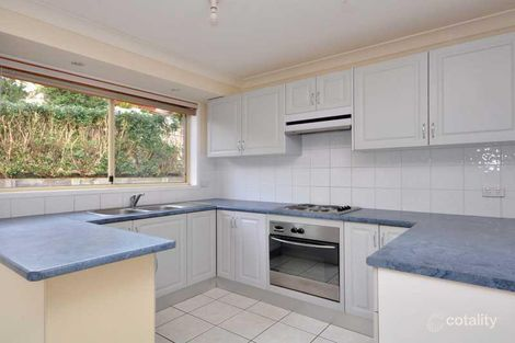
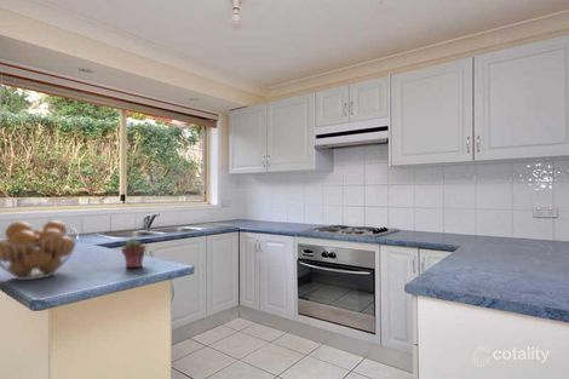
+ fruit basket [0,219,80,281]
+ potted succulent [120,237,146,269]
